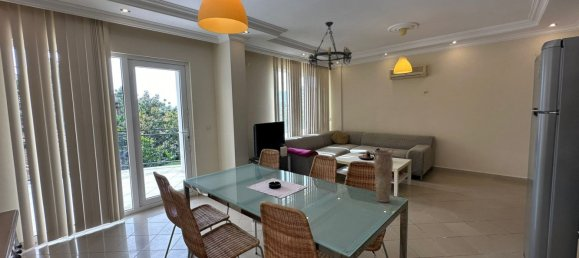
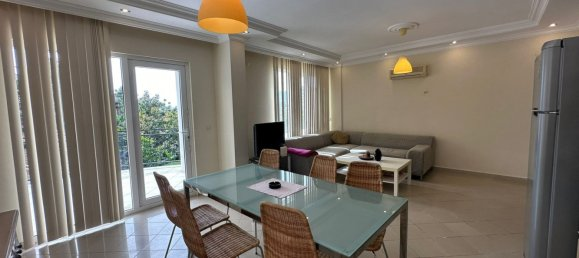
- chandelier [307,21,353,71]
- vase [372,149,395,203]
